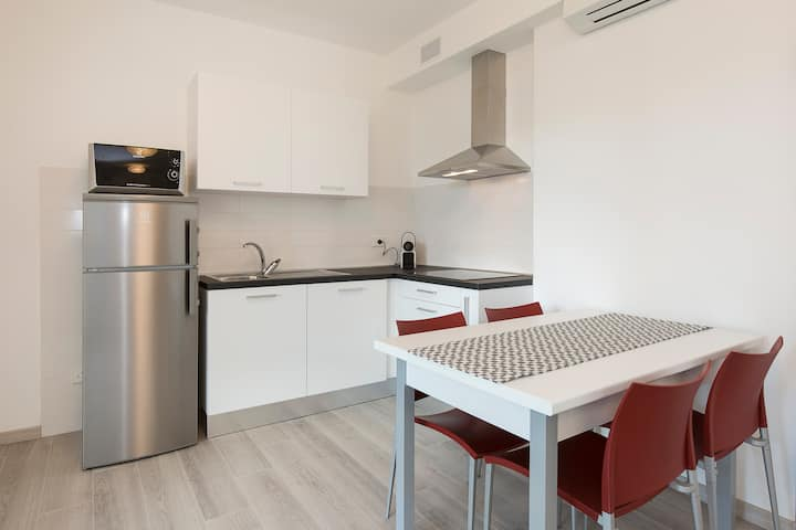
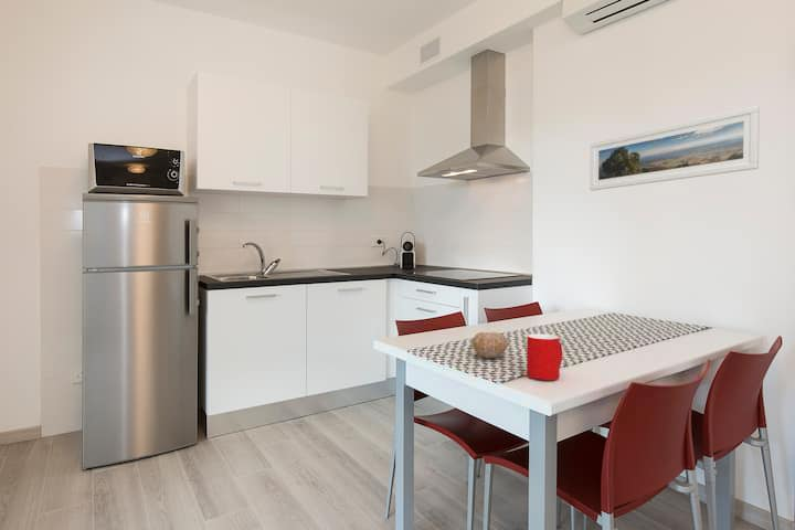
+ fruit [471,331,509,359]
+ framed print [589,105,761,192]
+ cup [526,333,563,381]
